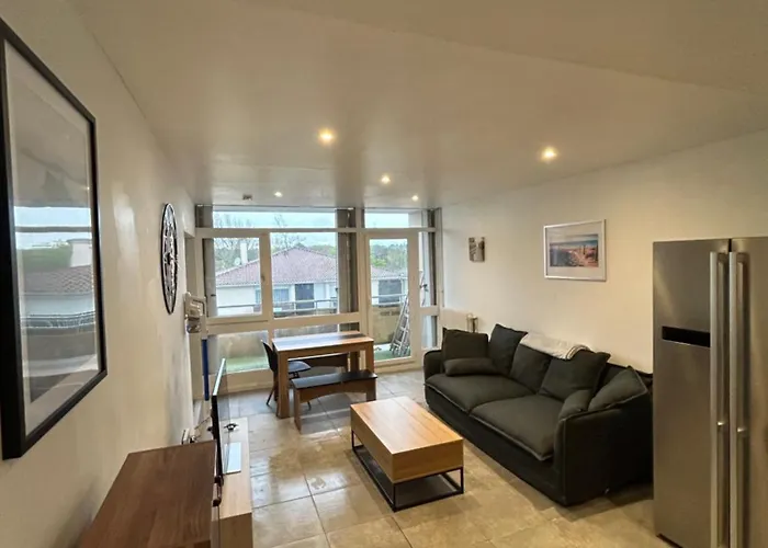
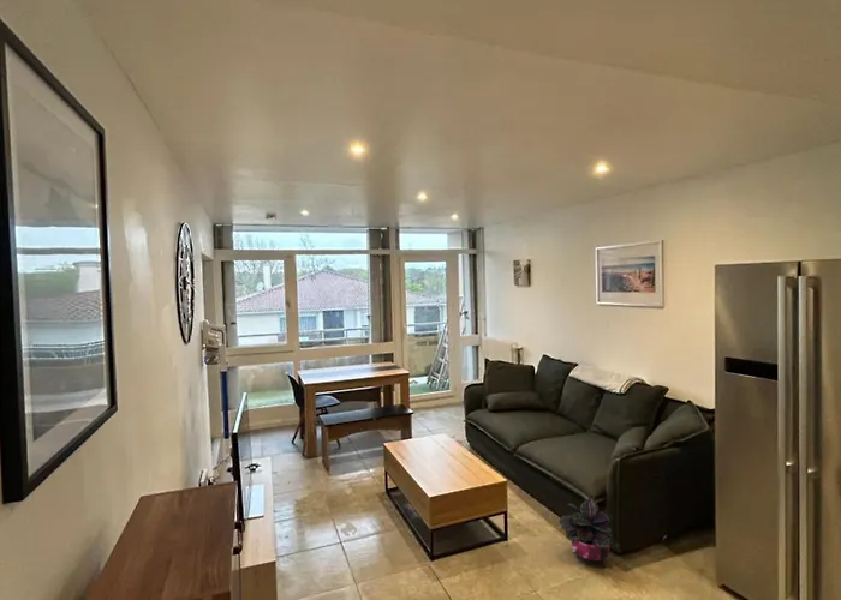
+ potted plant [559,497,614,568]
